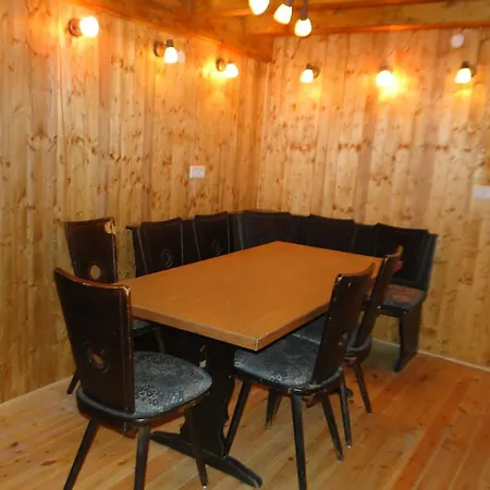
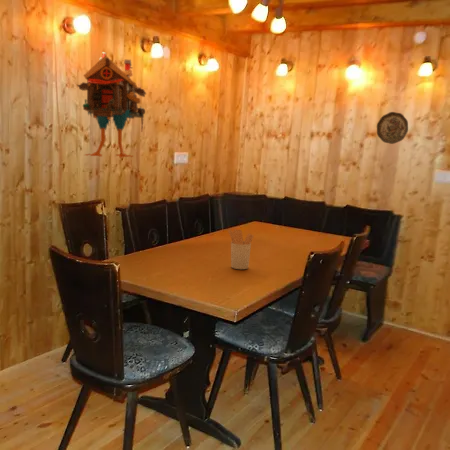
+ hut on chicken legs [76,51,147,159]
+ utensil holder [227,228,255,270]
+ decorative plate [376,111,409,145]
